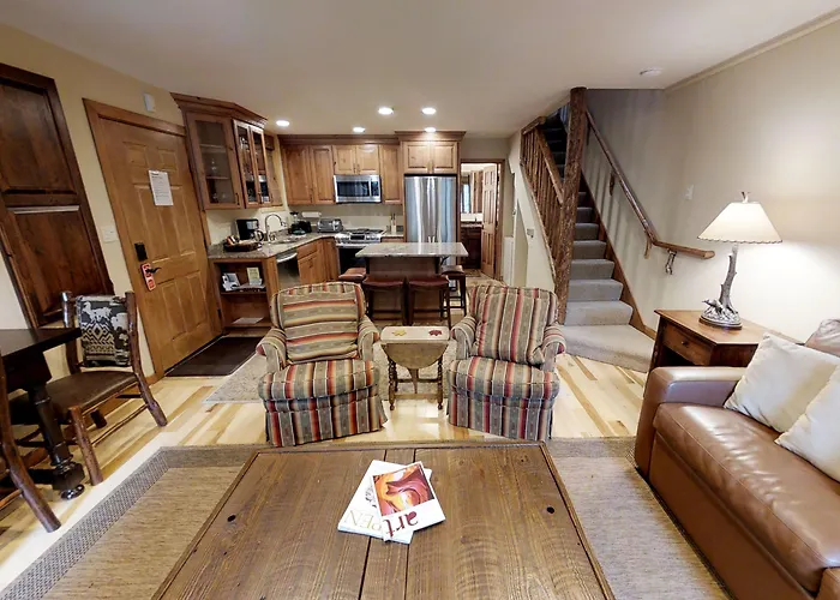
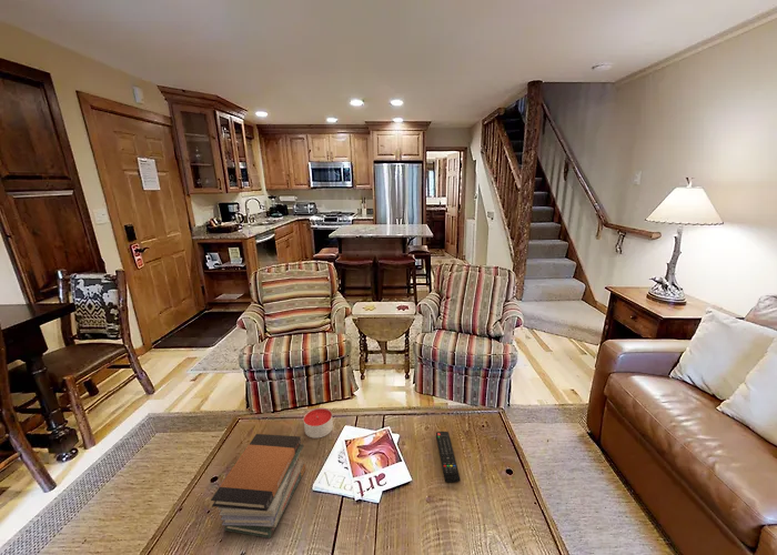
+ candle [303,406,334,440]
+ book stack [210,433,306,539]
+ remote control [435,431,462,484]
